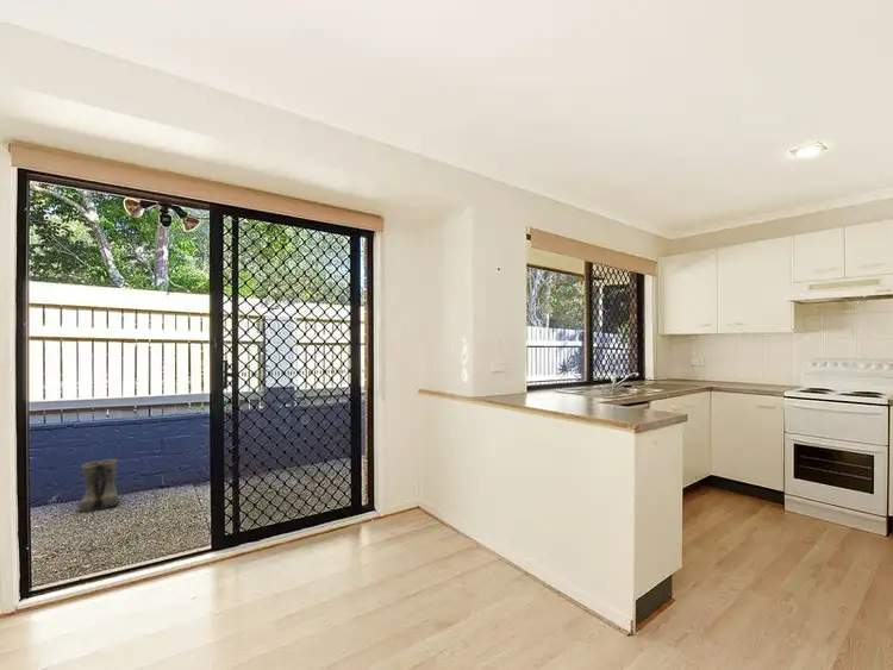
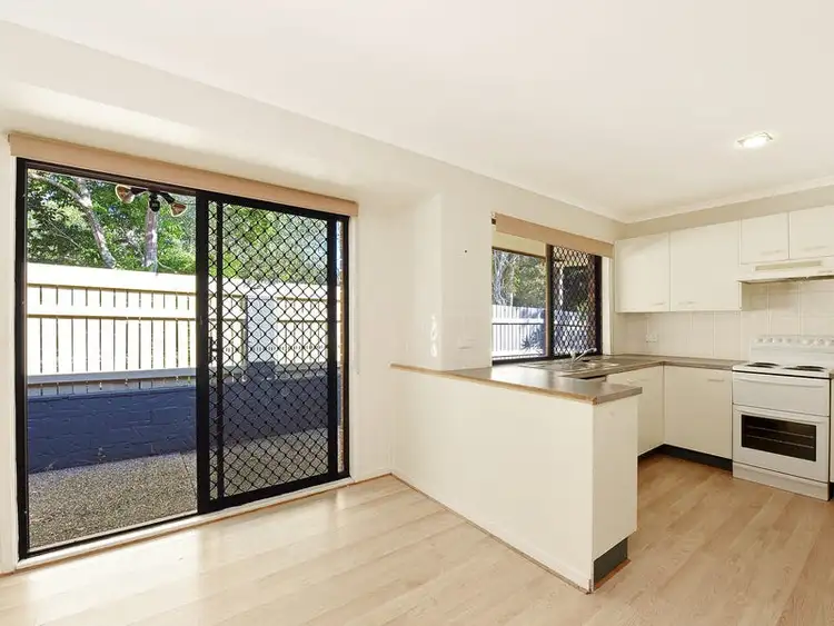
- boots [77,458,120,514]
